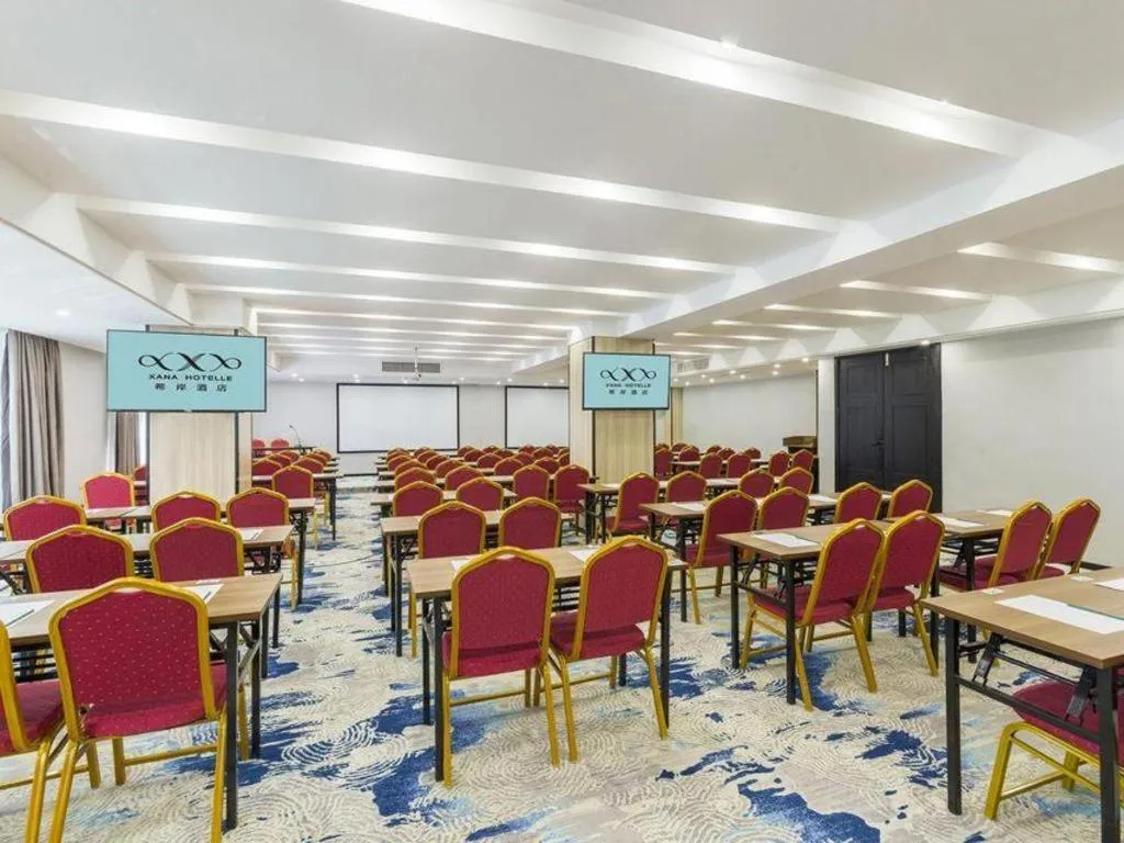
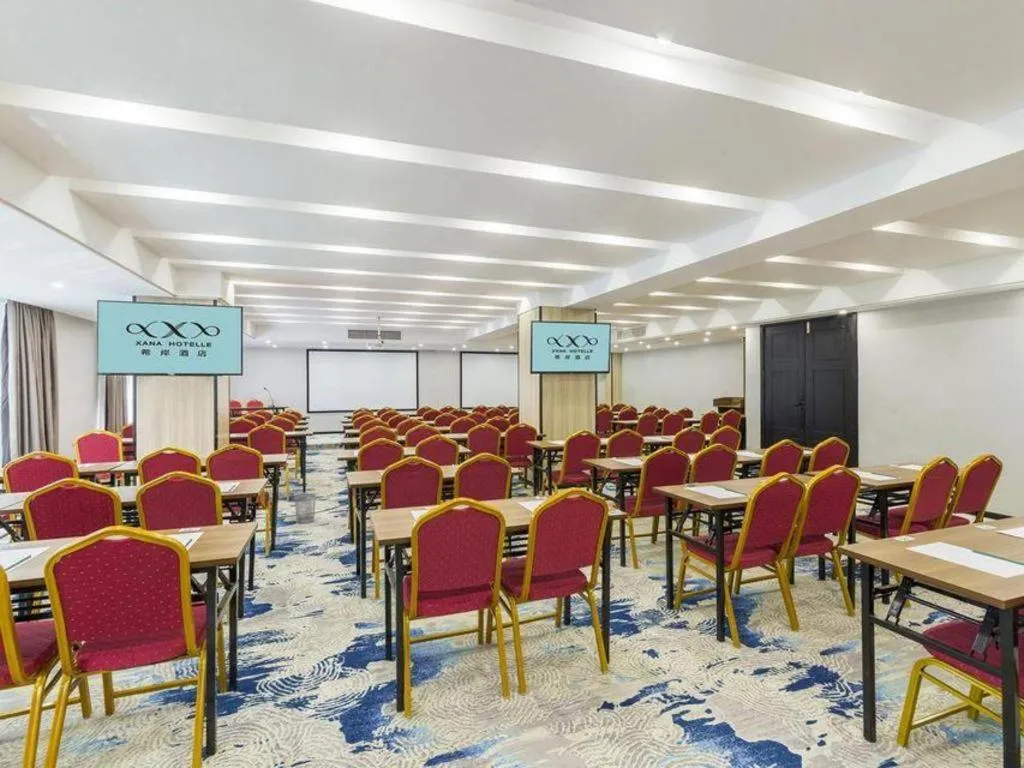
+ wastebasket [293,493,317,524]
